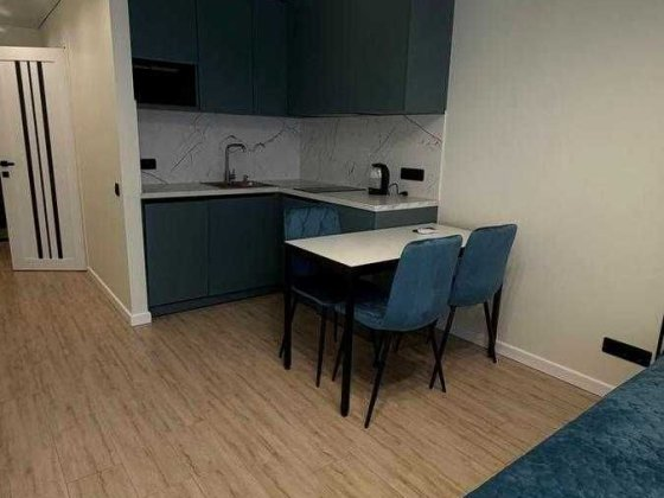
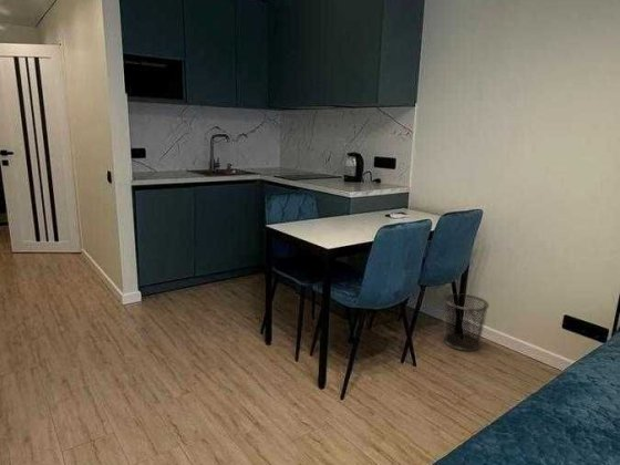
+ waste bin [443,293,490,352]
